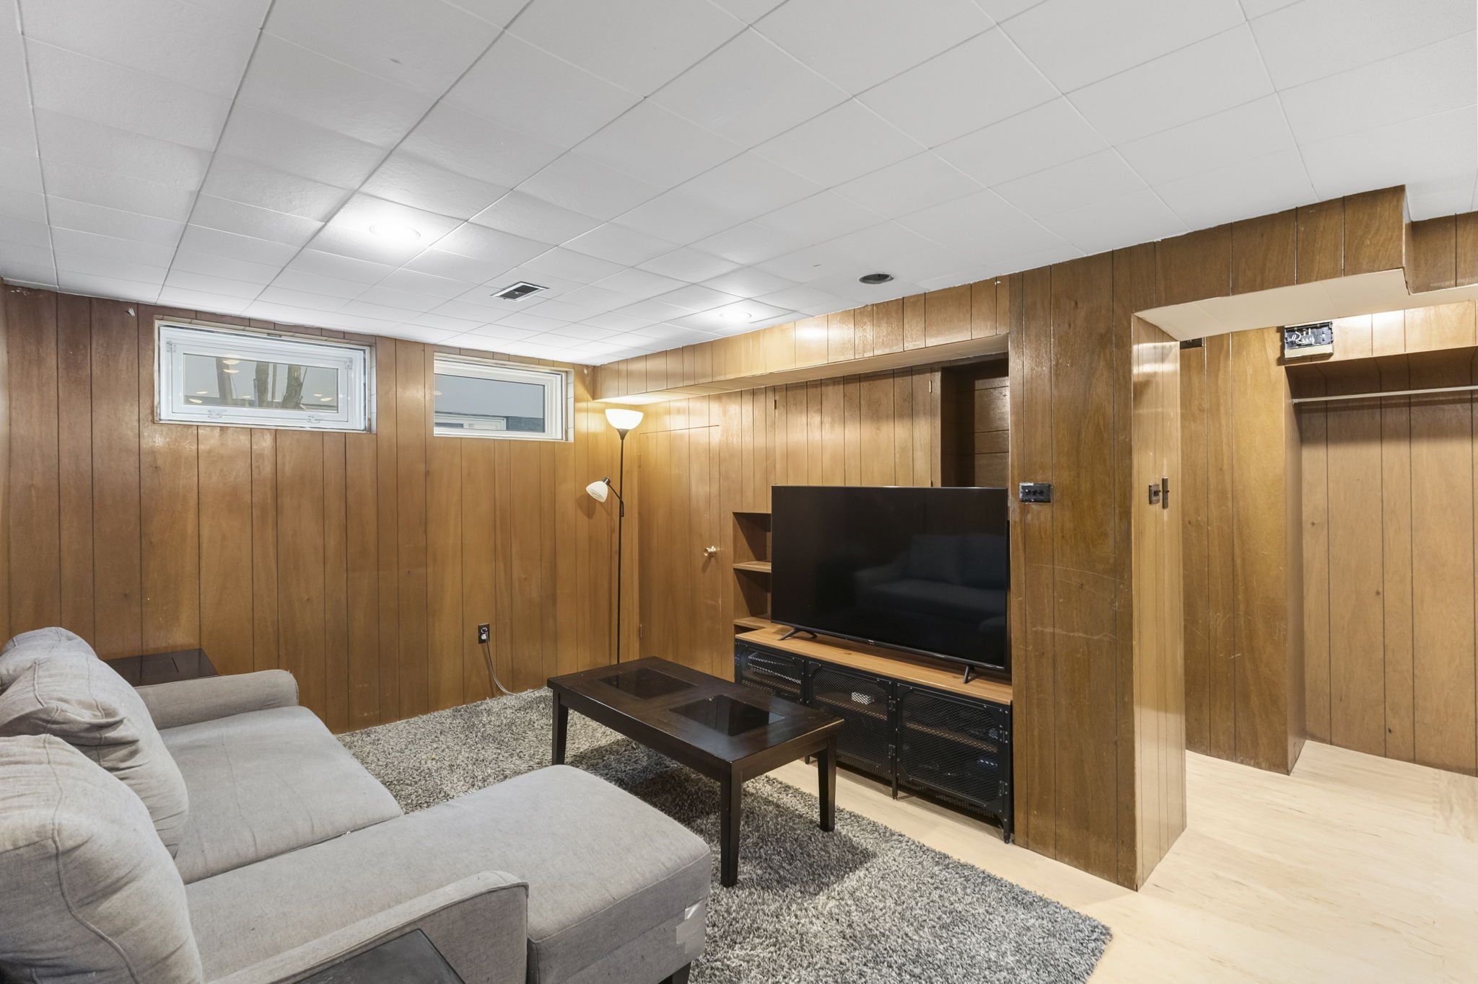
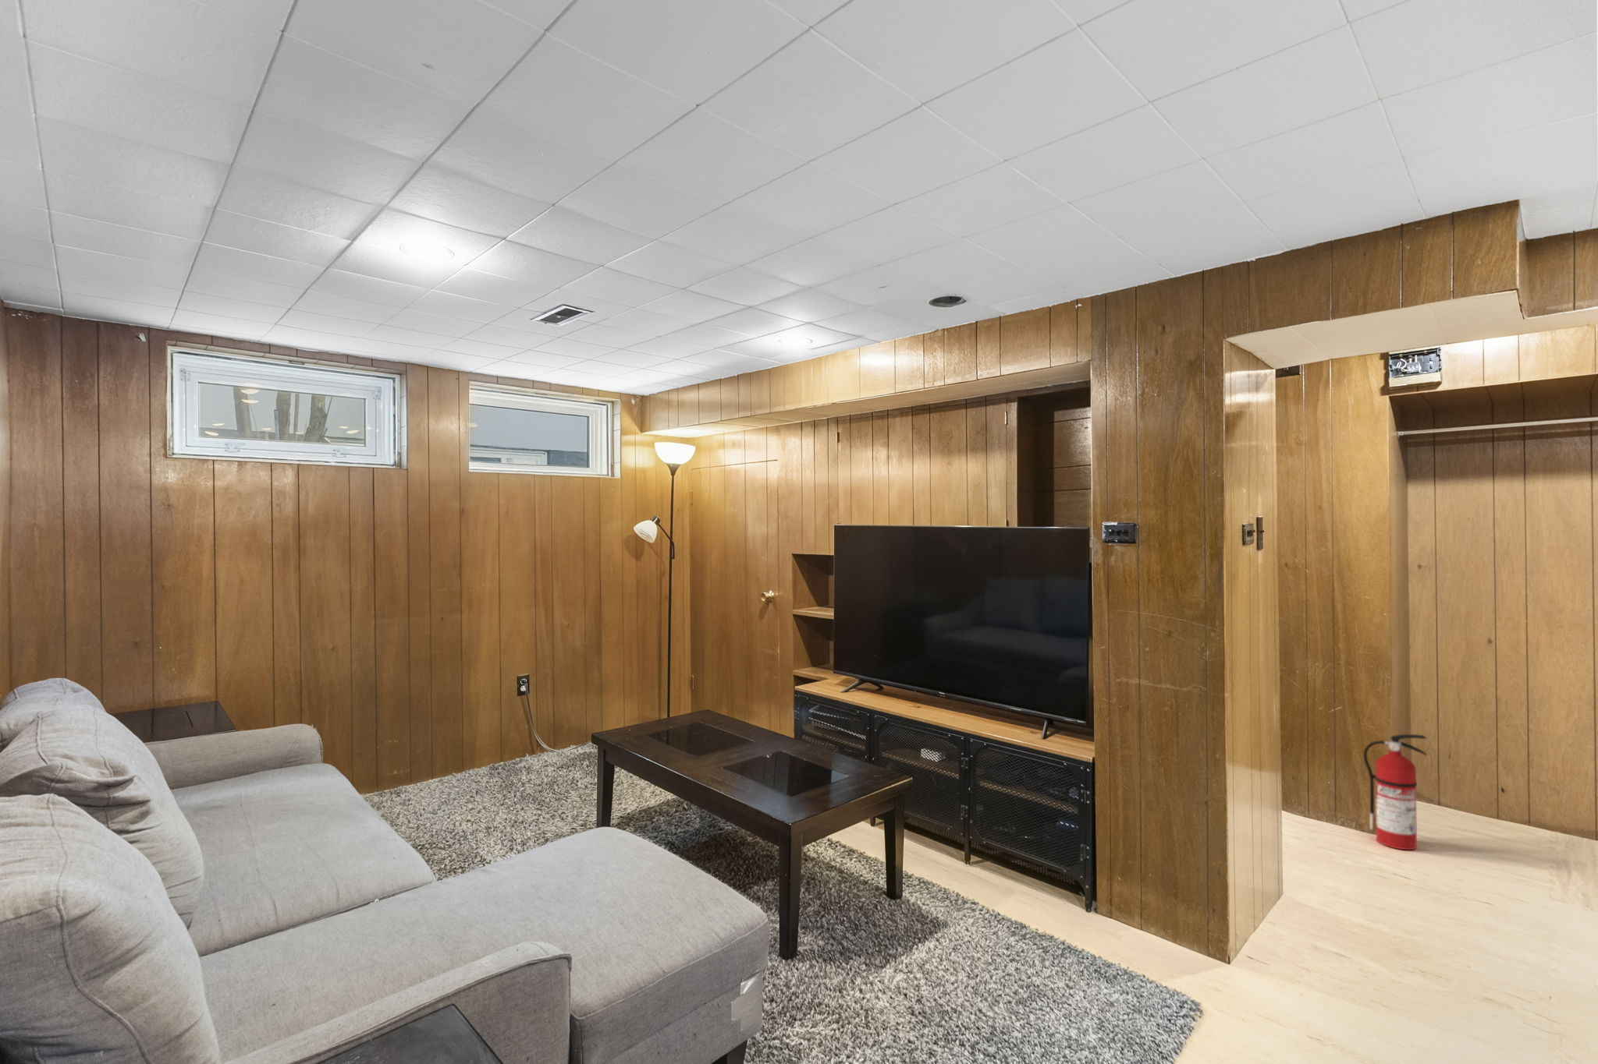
+ fire extinguisher [1363,734,1428,850]
